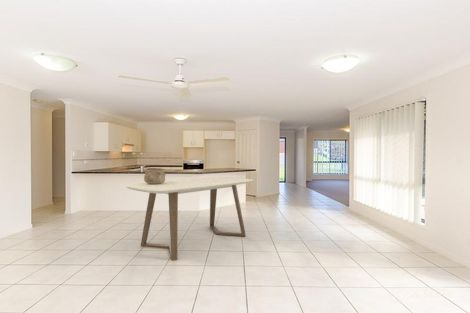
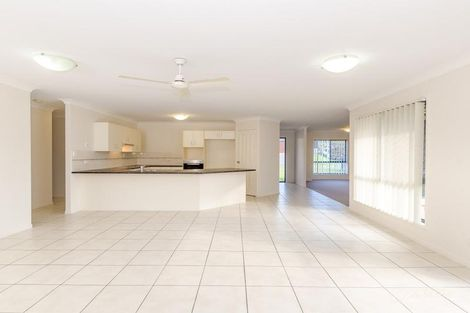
- dining table [125,176,255,262]
- ceramic pot [143,167,166,184]
